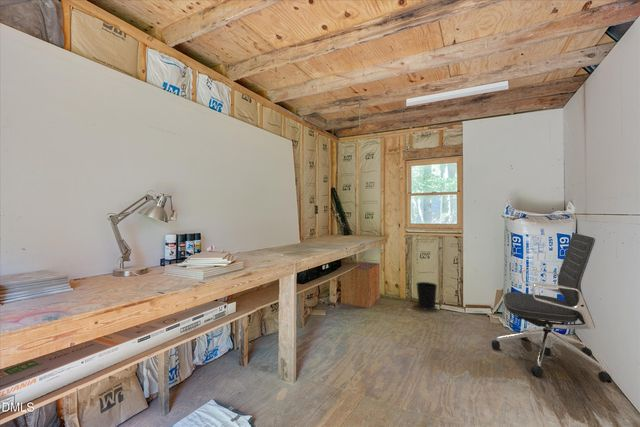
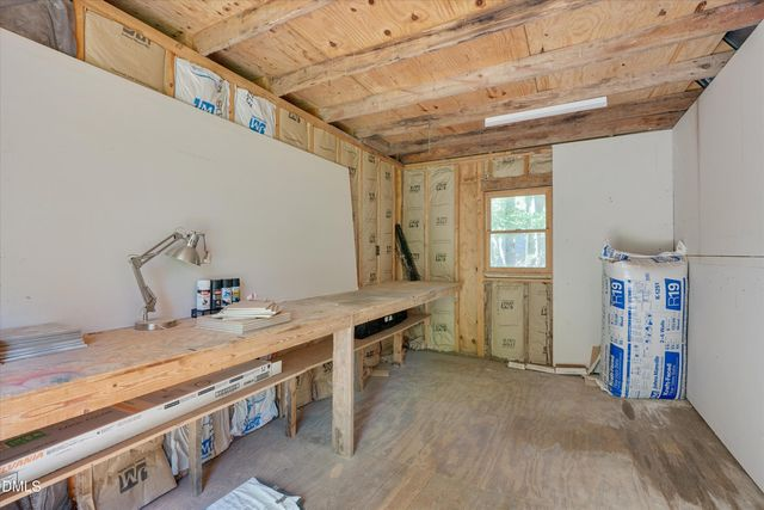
- office chair [490,232,613,384]
- wastebasket [415,281,438,311]
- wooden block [340,261,381,309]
